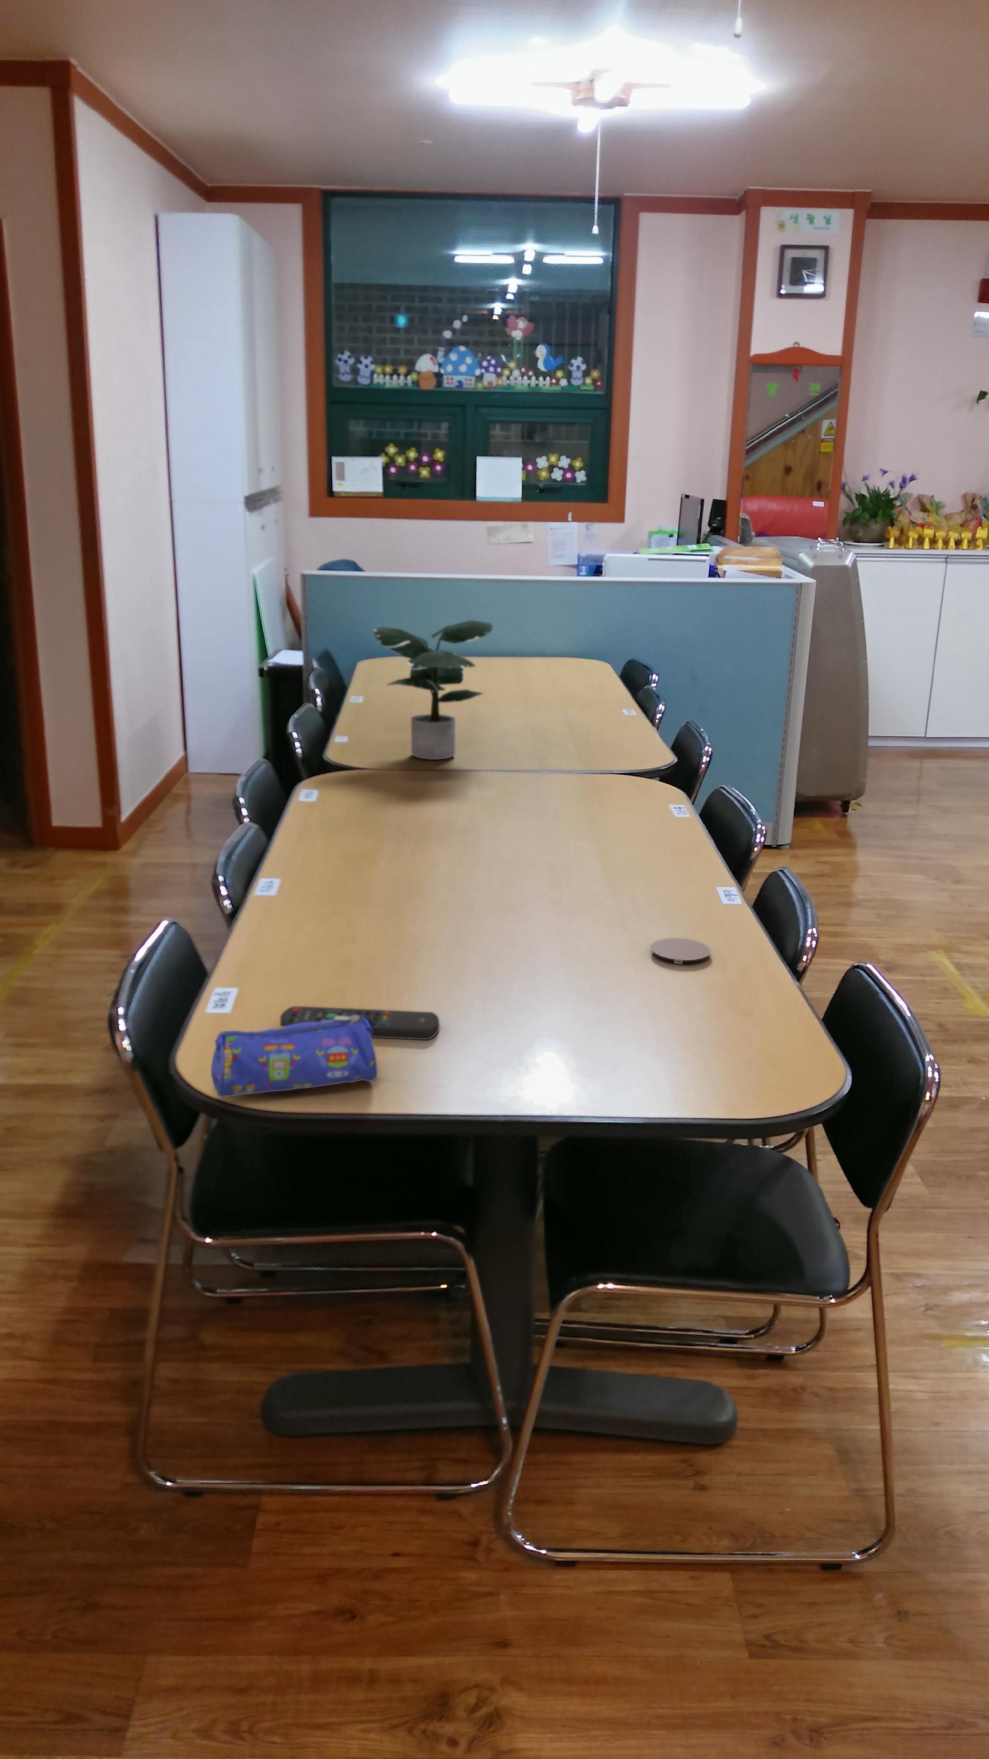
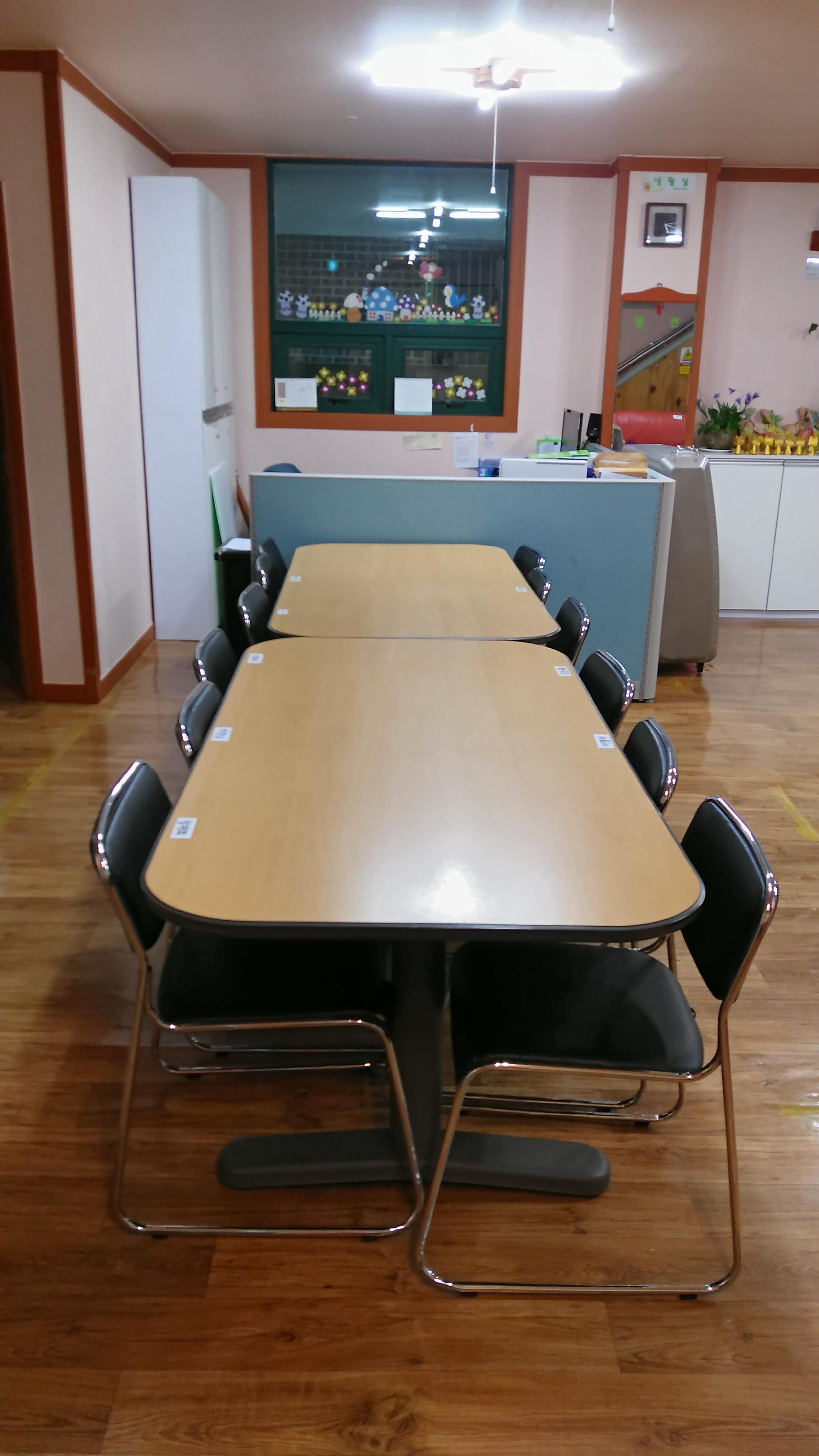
- pencil case [211,1015,378,1098]
- remote control [280,1006,440,1040]
- potted plant [373,620,493,760]
- coaster [650,937,711,964]
